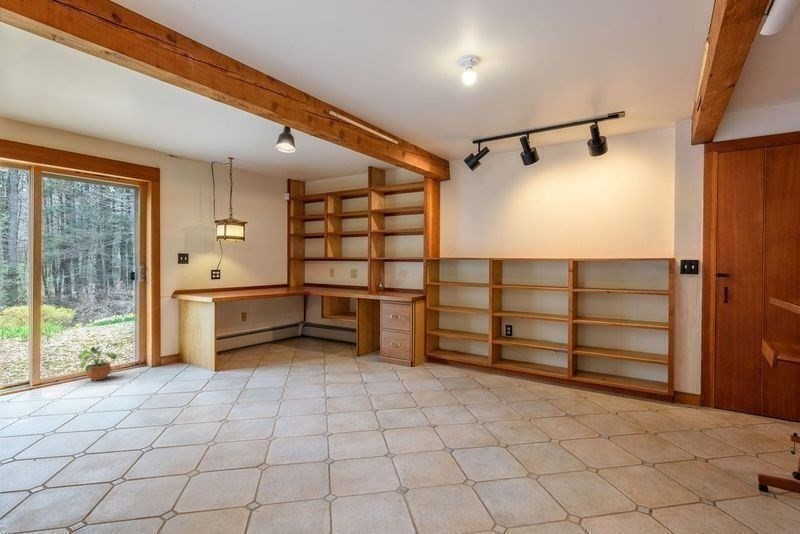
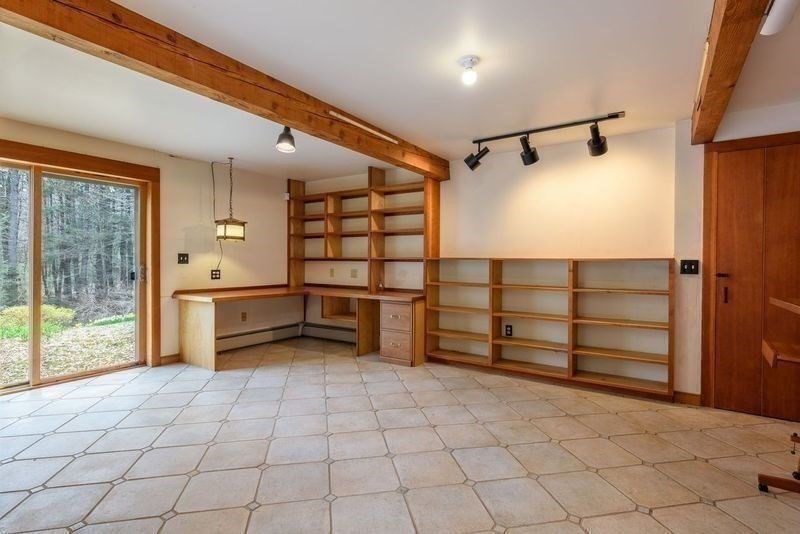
- potted plant [75,343,118,381]
